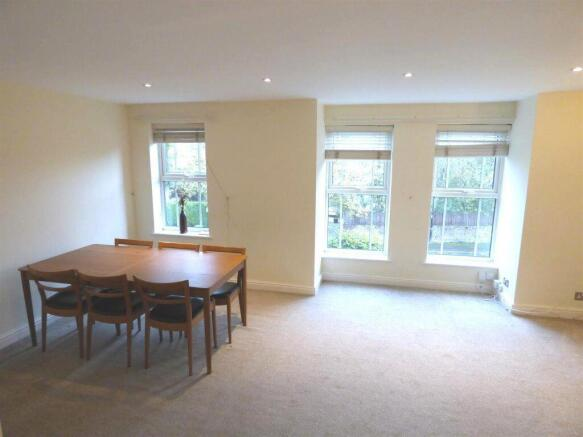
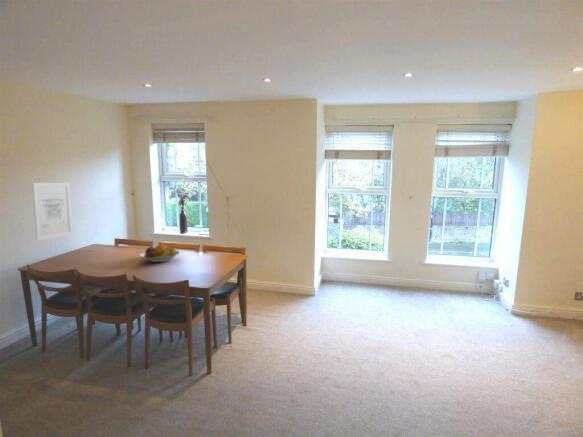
+ wall art [31,182,74,242]
+ fruit bowl [138,244,181,263]
